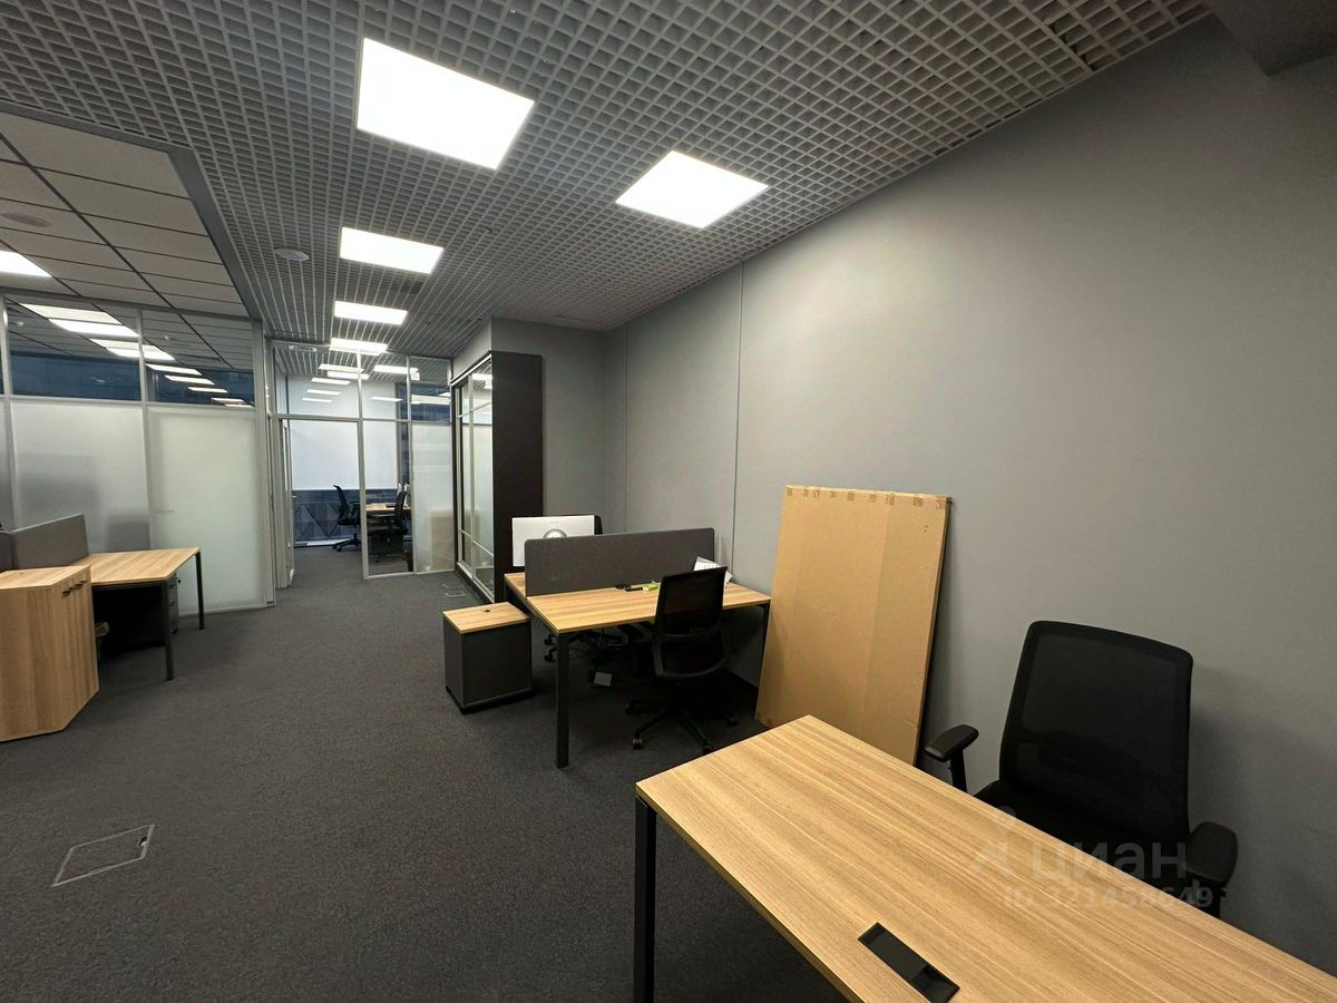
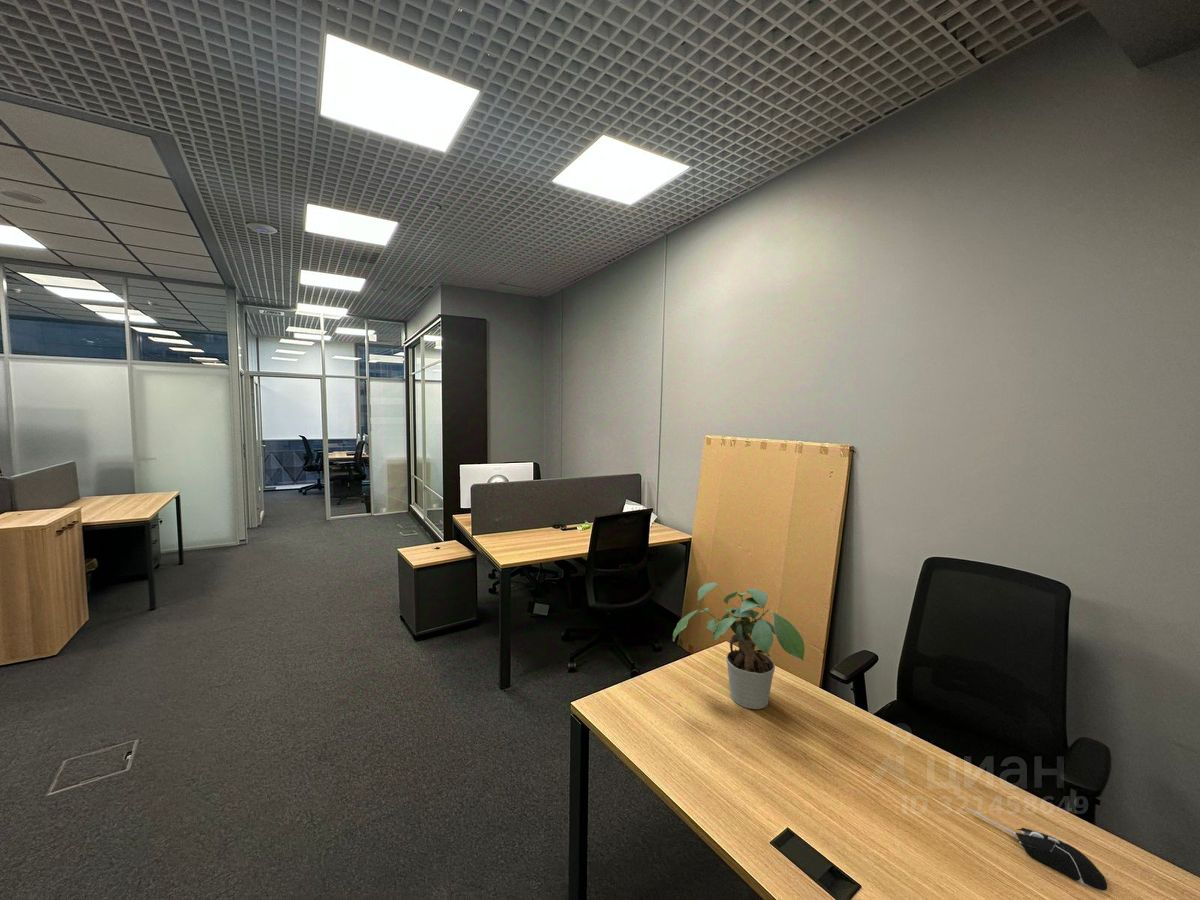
+ potted plant [672,581,806,710]
+ computer mouse [967,808,1108,892]
